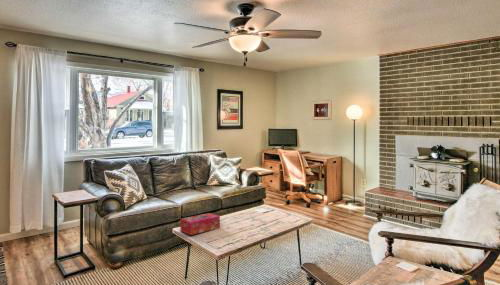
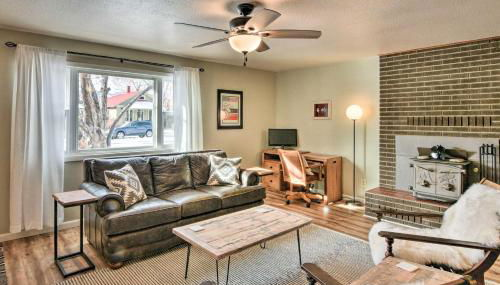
- tissue box [179,212,221,236]
